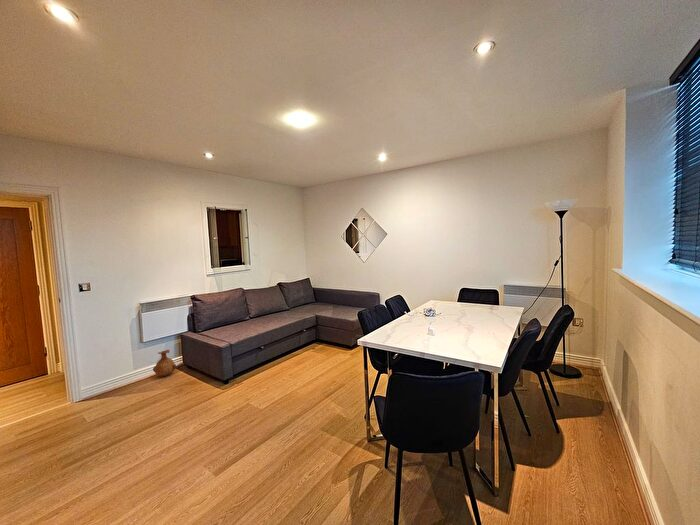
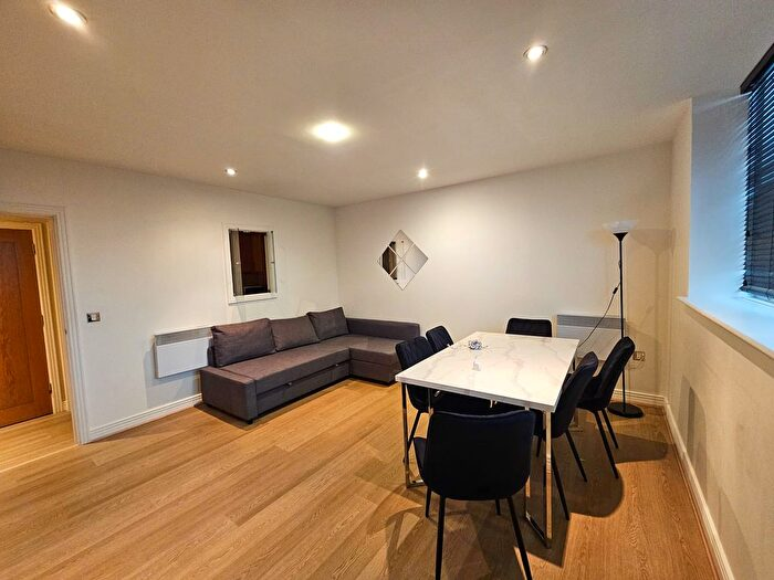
- vase [152,349,178,377]
